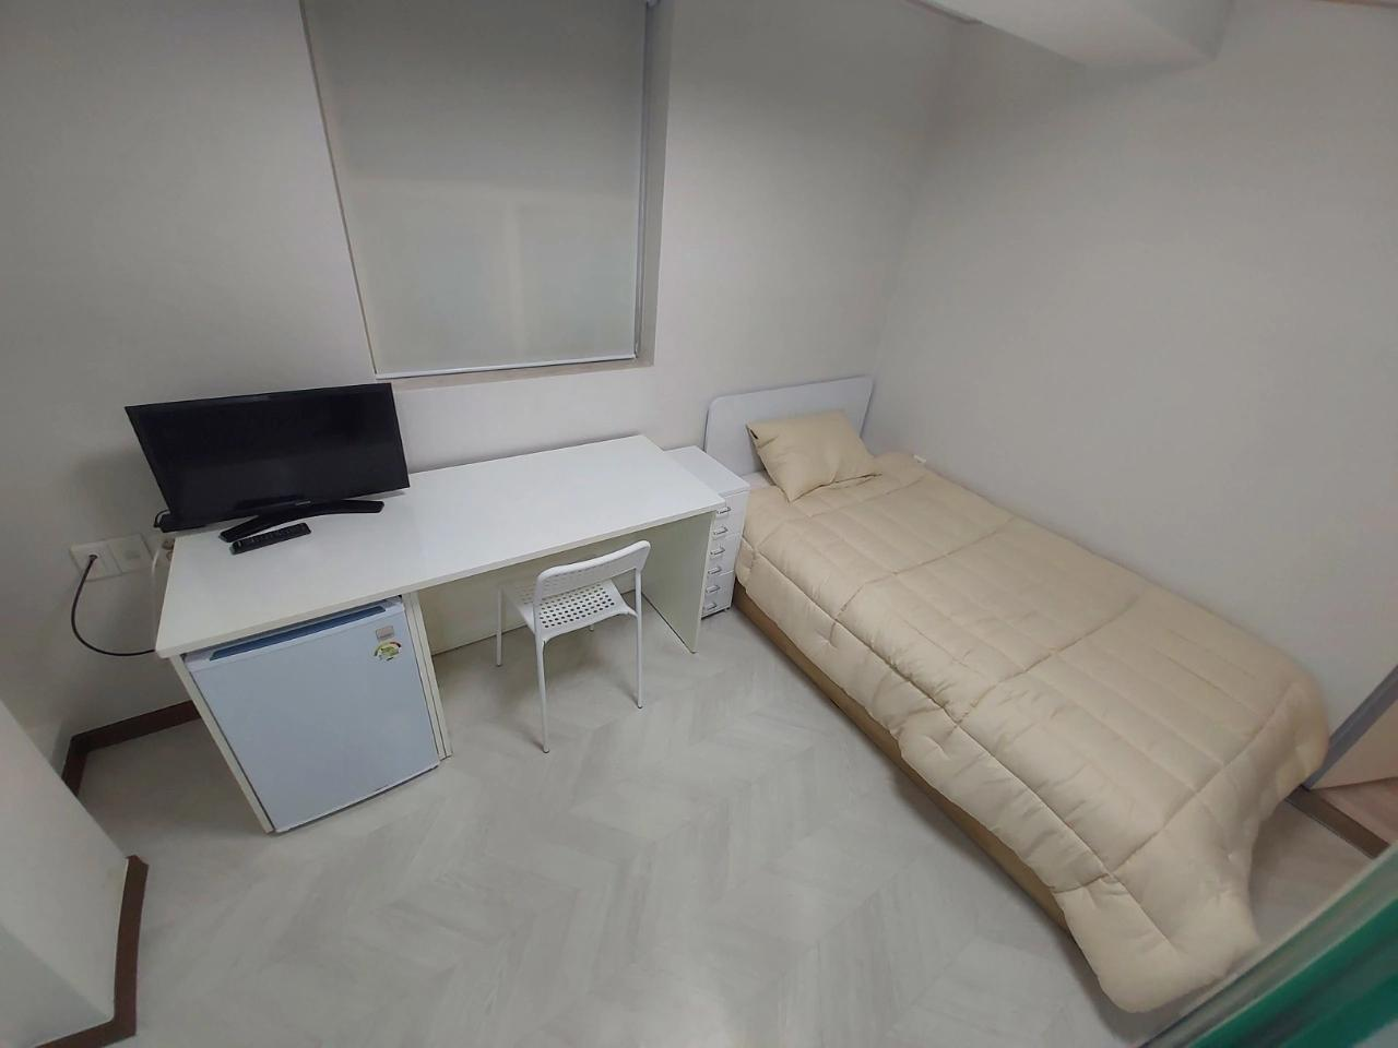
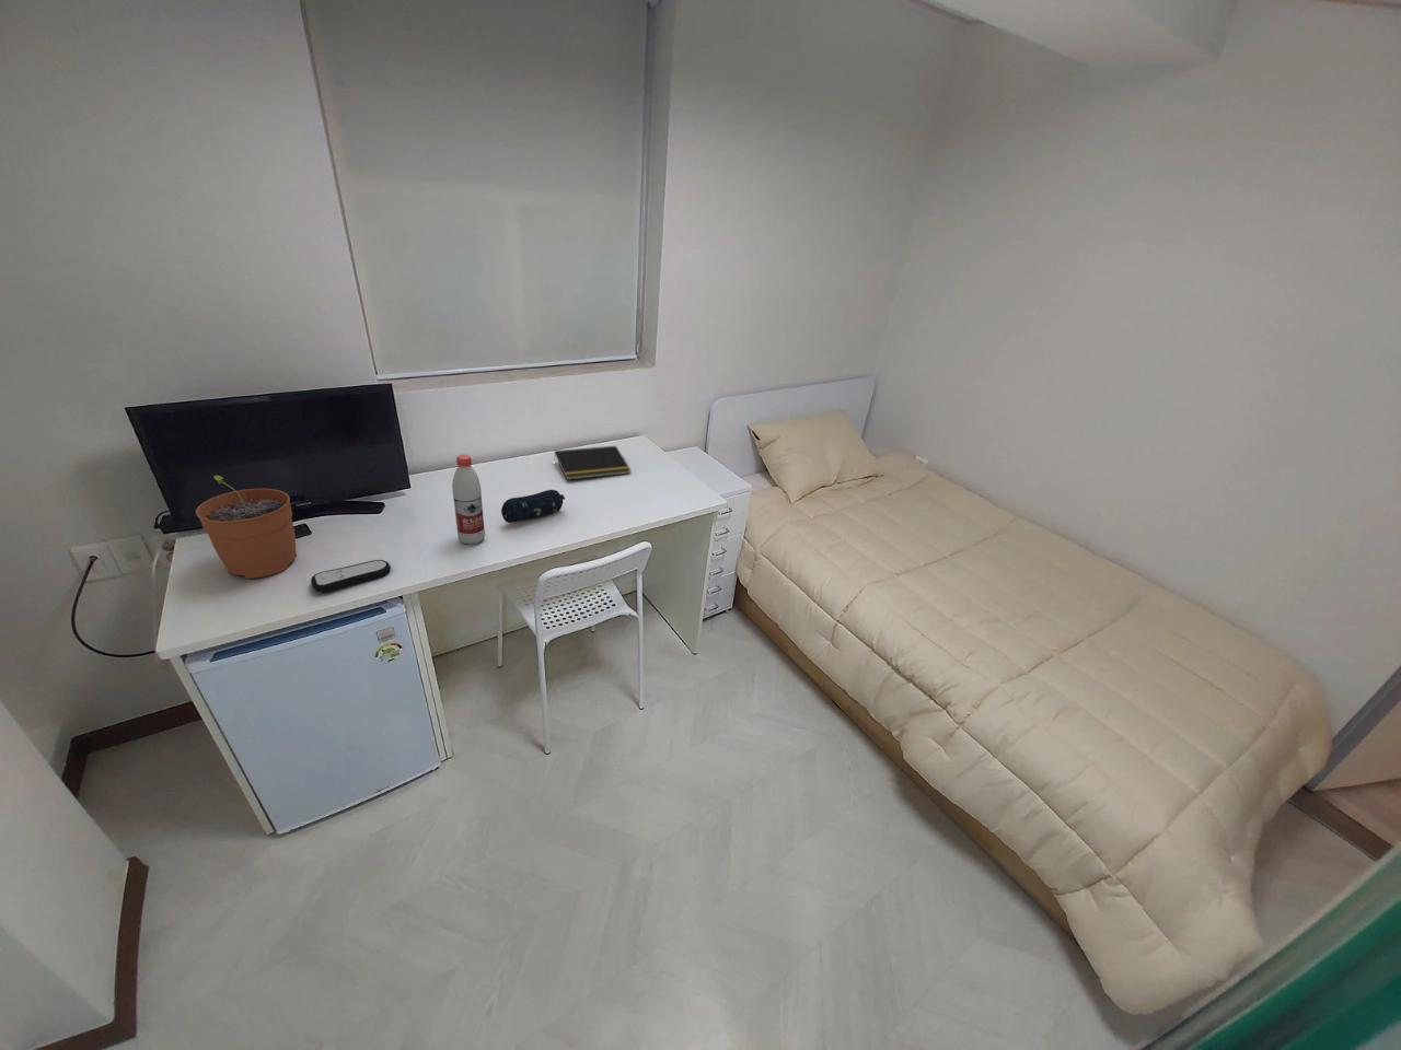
+ remote control [310,559,392,592]
+ pencil case [500,489,566,524]
+ notepad [553,446,631,481]
+ plant pot [195,474,298,580]
+ water bottle [451,454,486,546]
